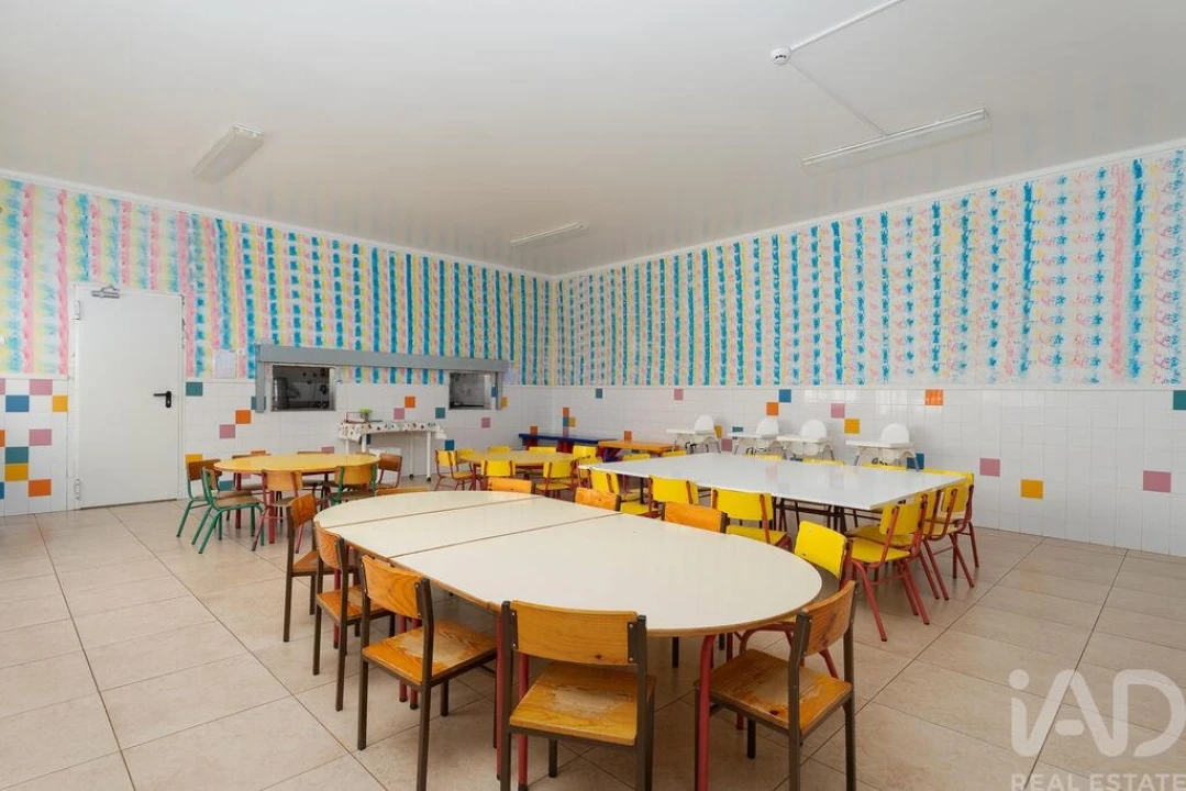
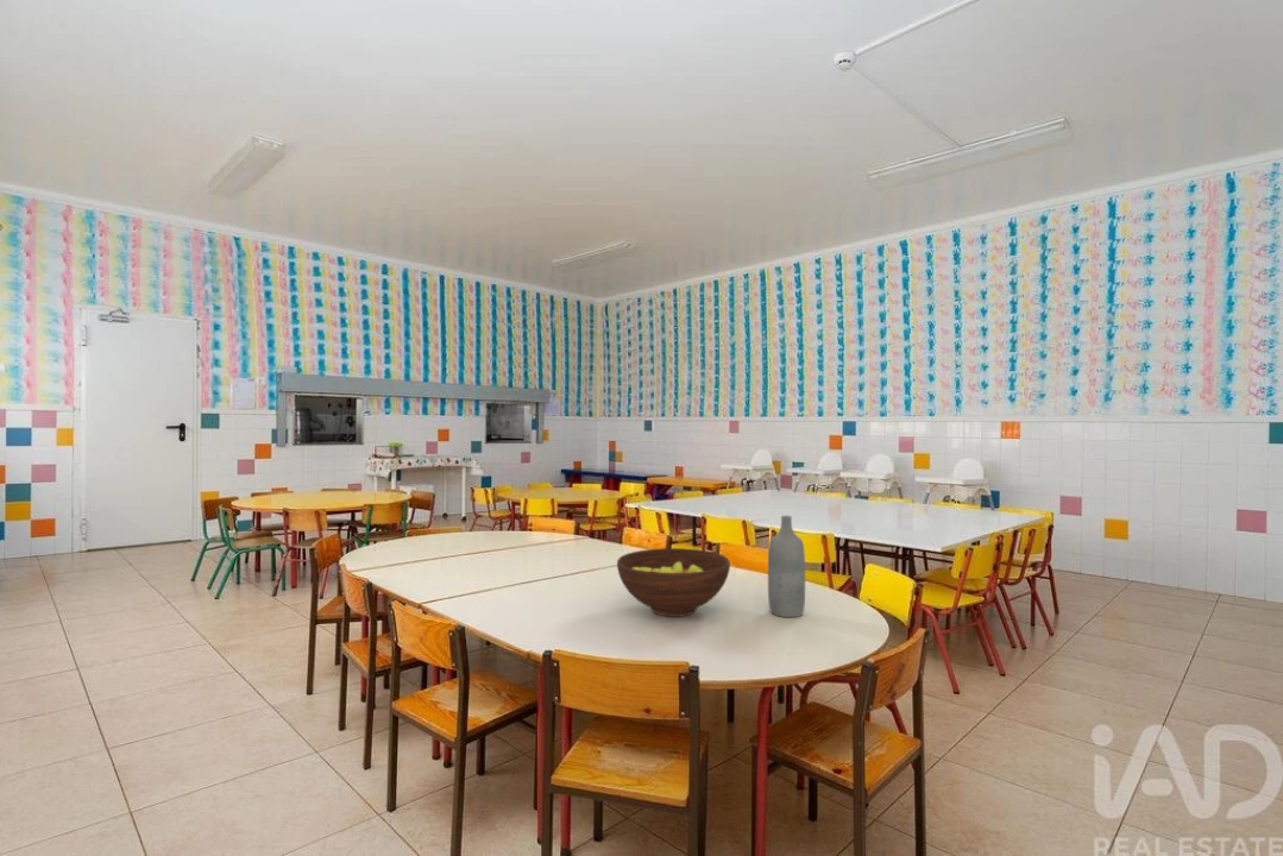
+ fruit bowl [616,547,731,618]
+ bottle [767,515,806,618]
